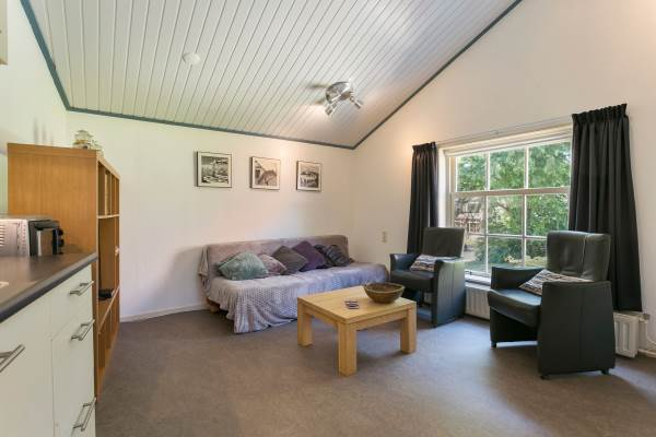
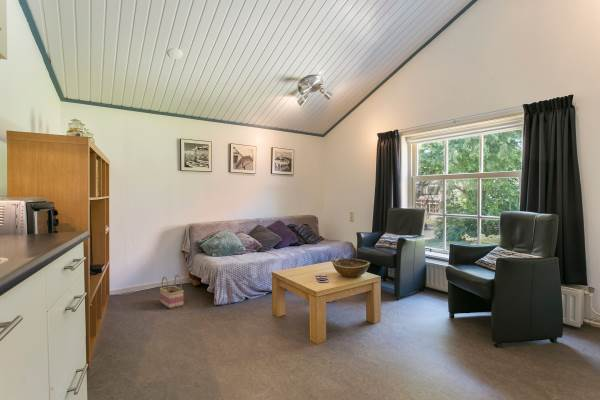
+ basket [159,274,185,310]
